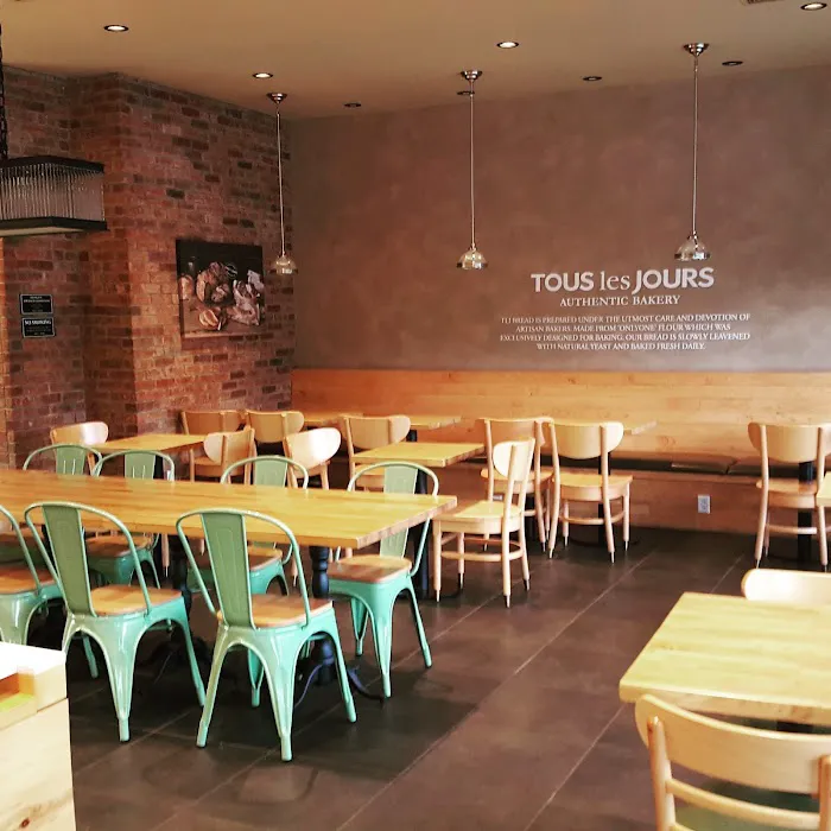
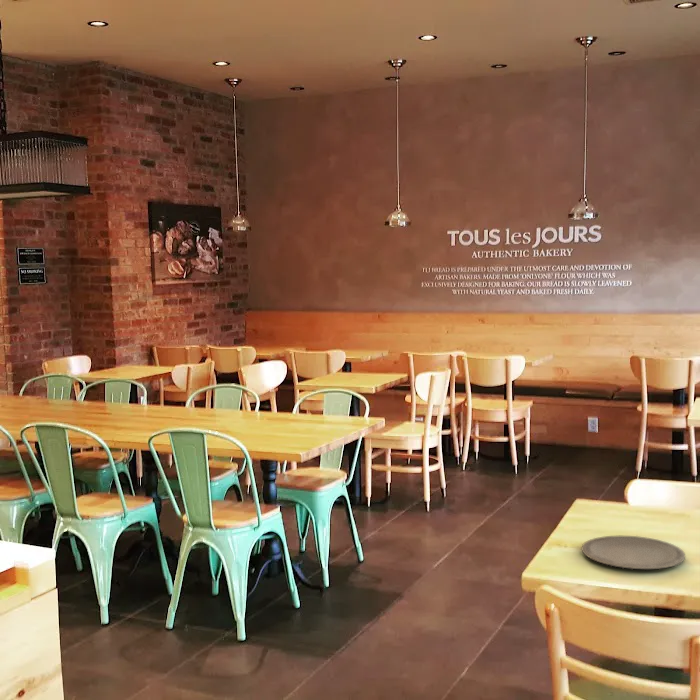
+ plate [580,535,686,570]
